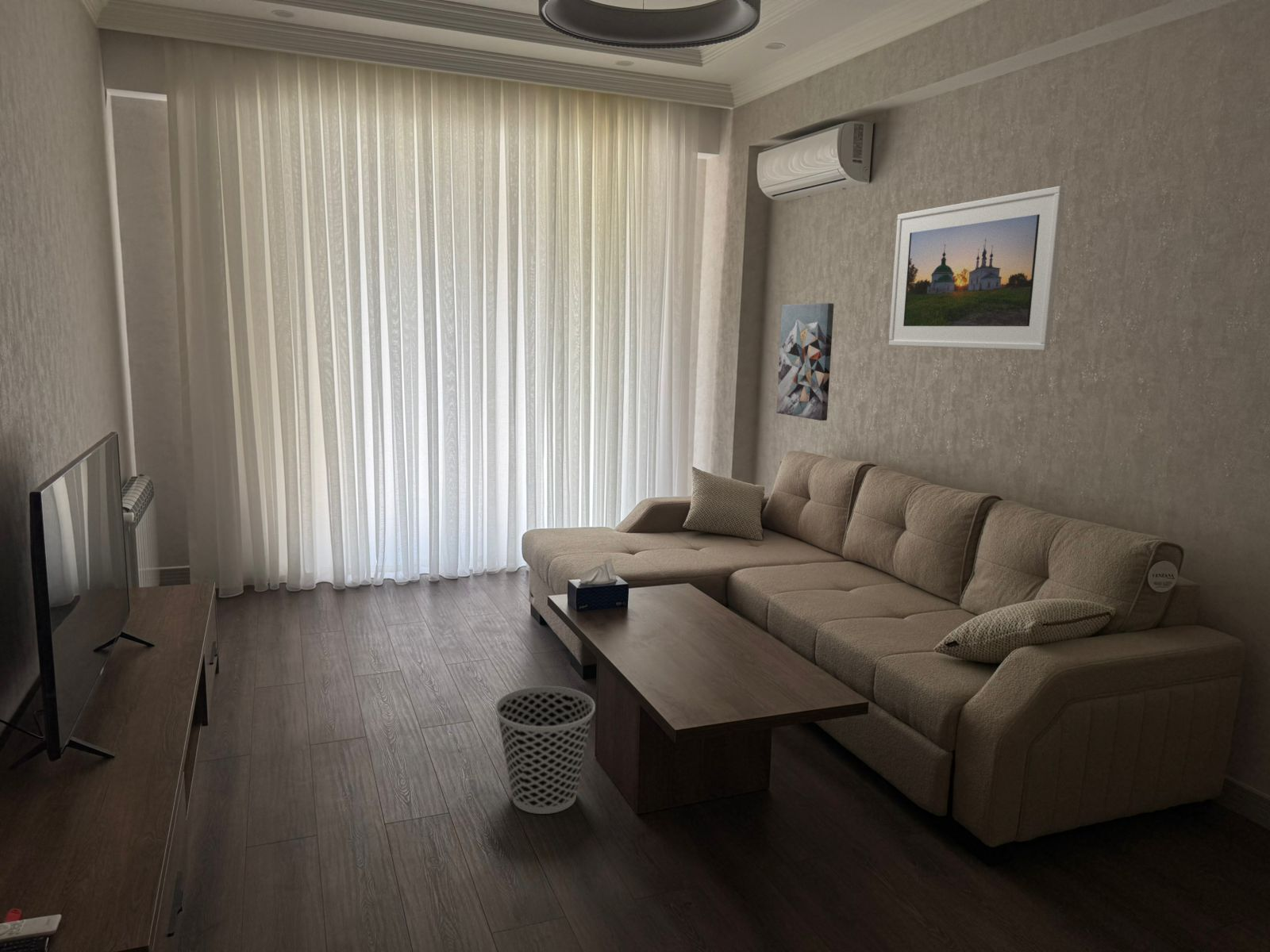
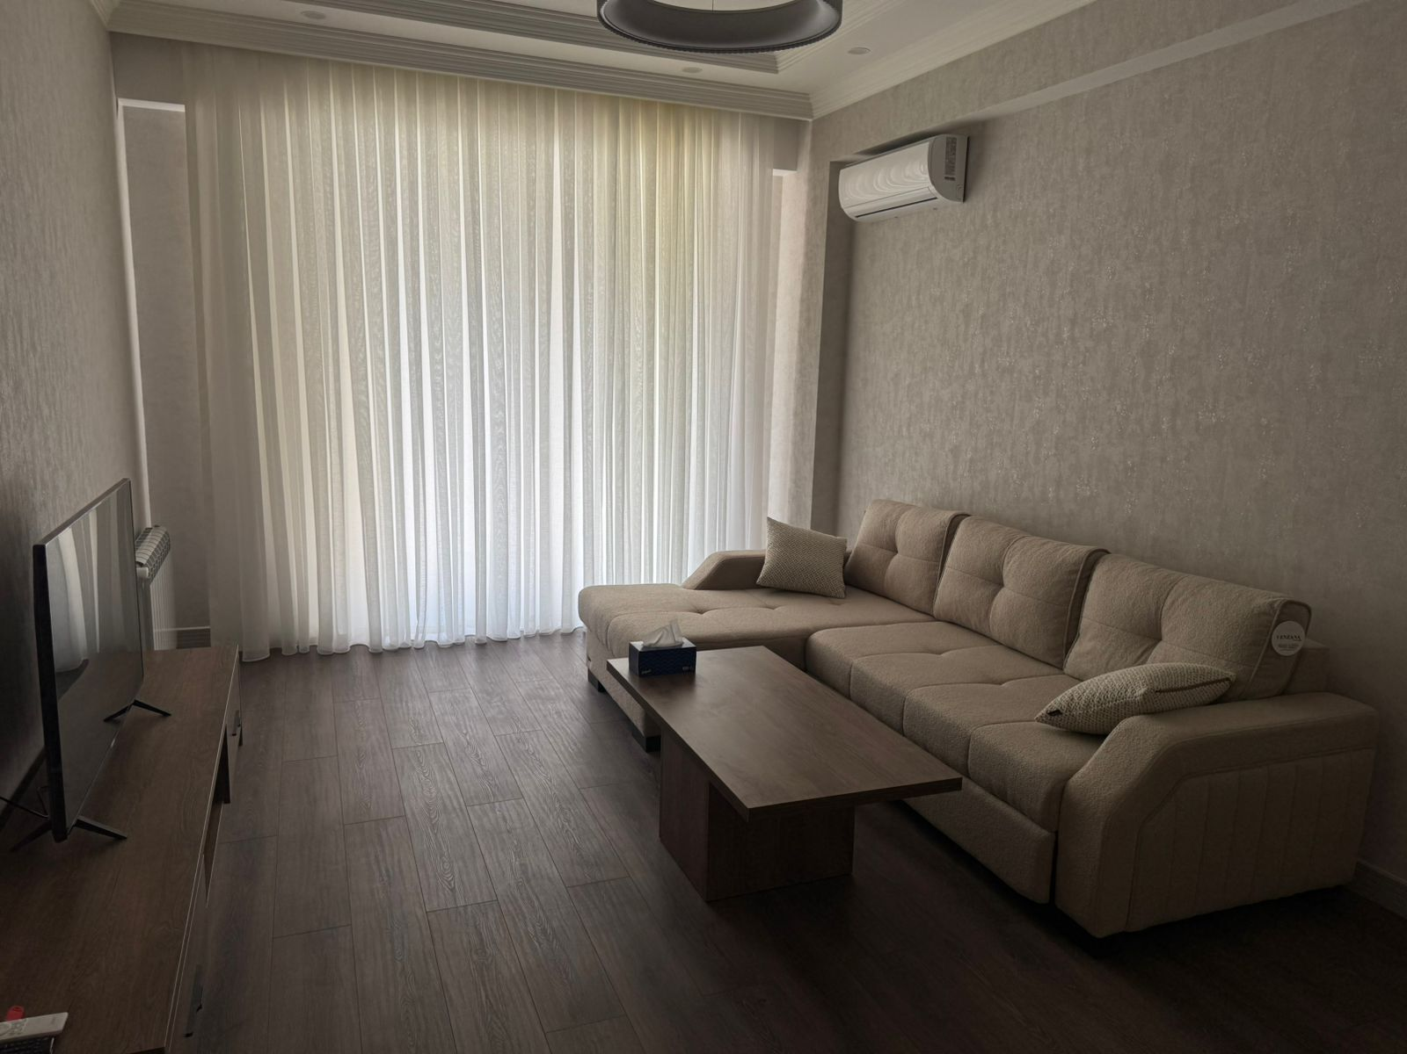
- wastebasket [495,685,596,815]
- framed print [888,185,1066,351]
- wall art [775,302,834,421]
